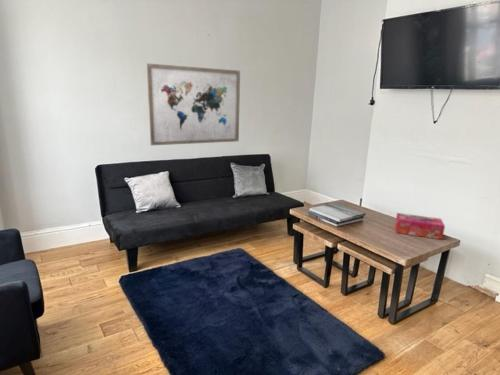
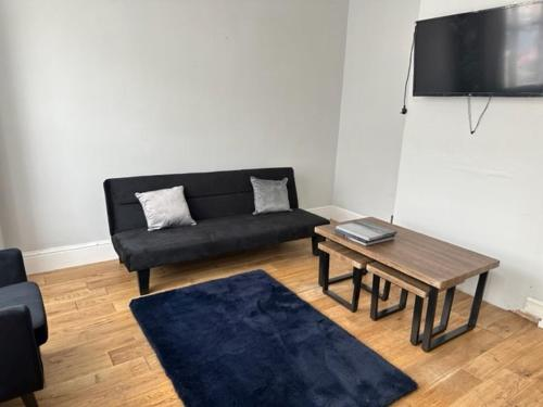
- tissue box [394,212,446,241]
- wall art [146,62,241,146]
